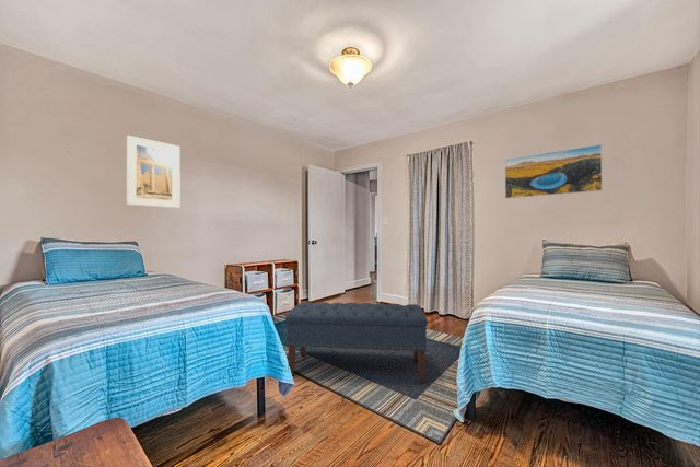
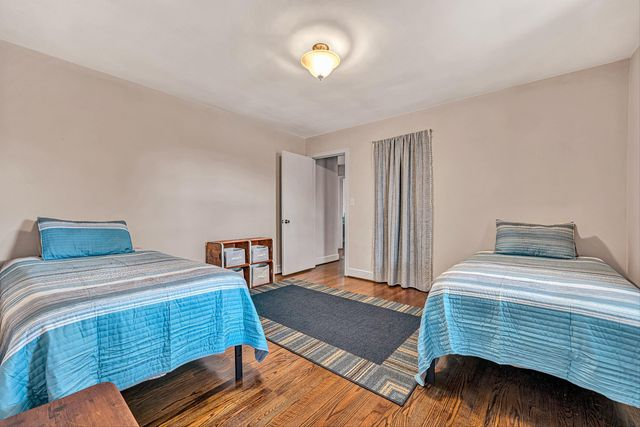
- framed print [126,135,182,209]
- bench [284,301,429,384]
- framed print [504,143,603,199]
